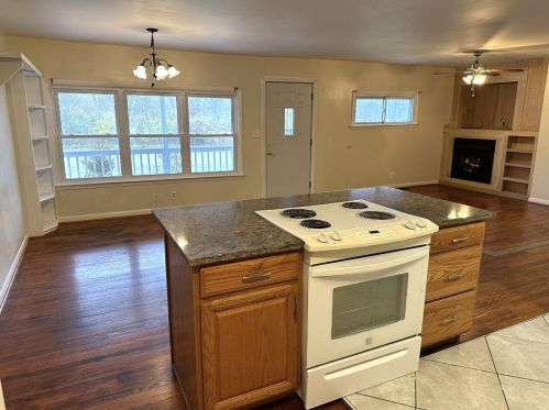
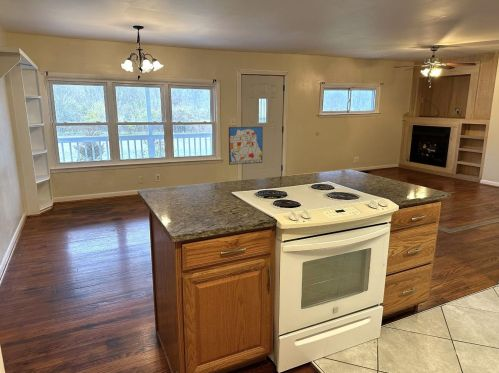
+ wall art [228,126,264,166]
